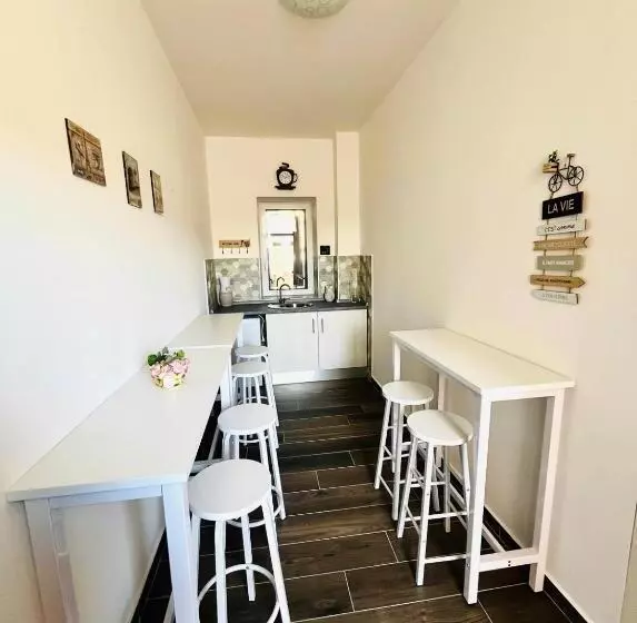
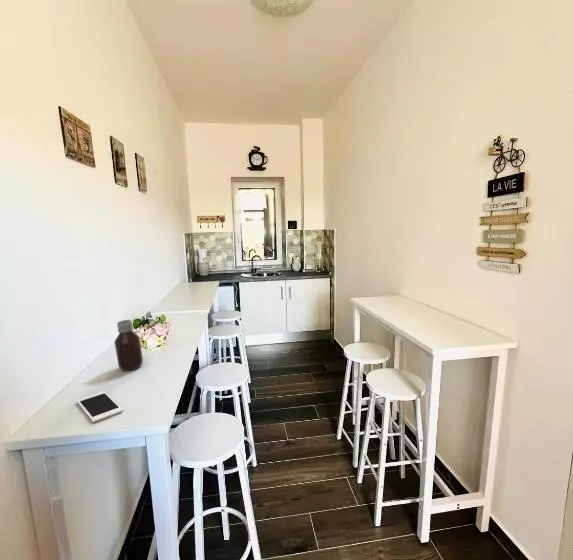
+ cell phone [76,391,124,423]
+ bottle [113,319,144,372]
